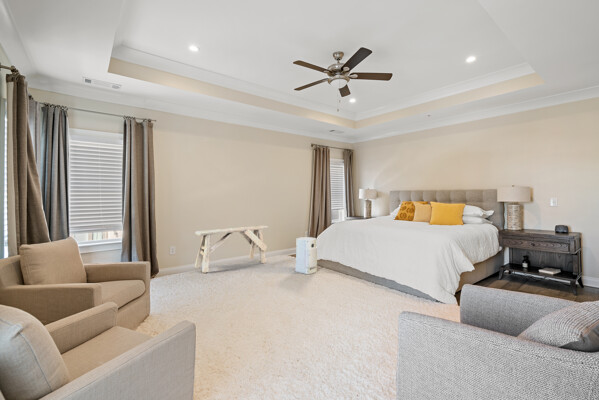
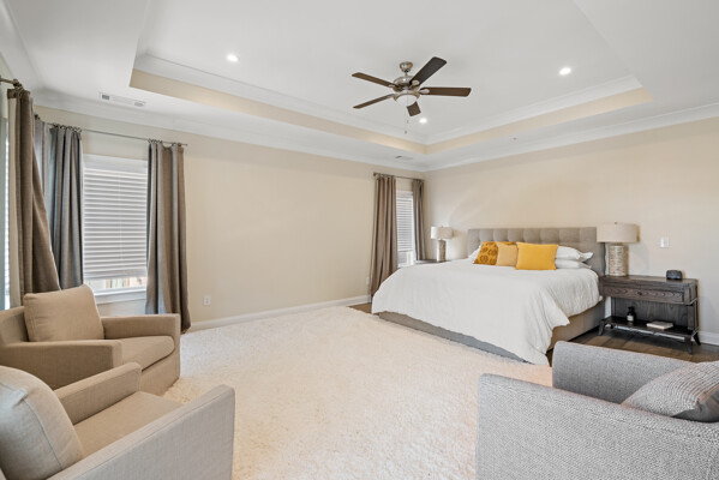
- bench [194,225,269,273]
- air purifier [295,236,318,275]
